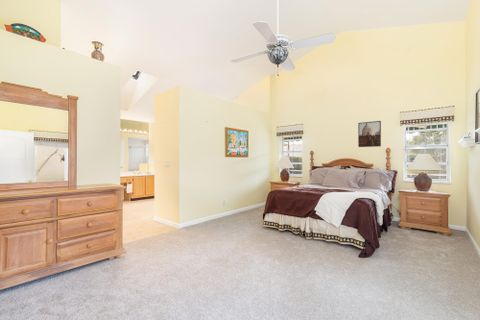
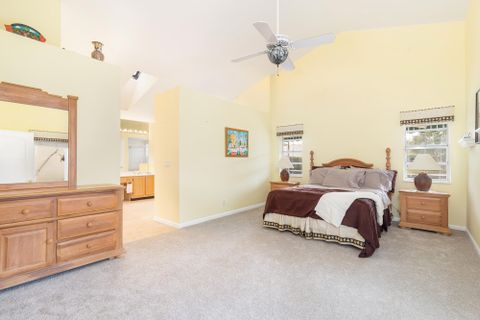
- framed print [357,120,382,148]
